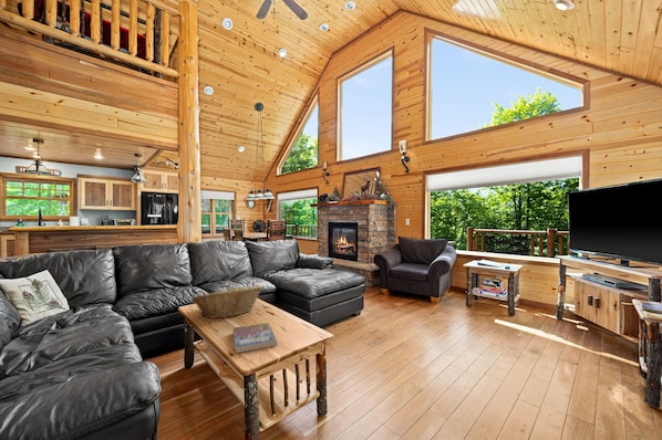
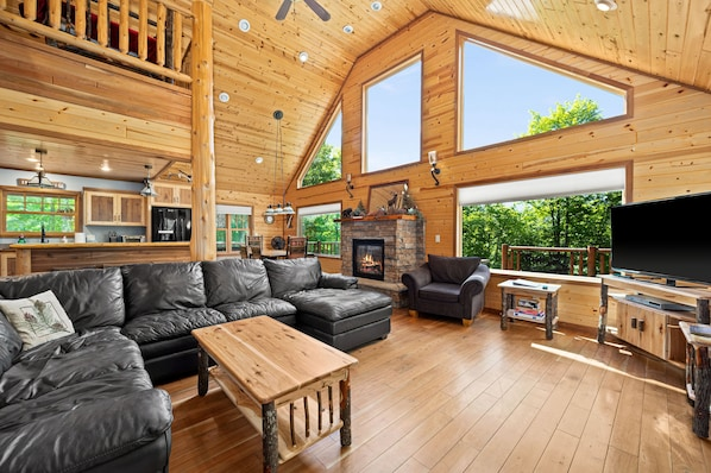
- book [232,322,278,354]
- fruit basket [190,284,263,319]
